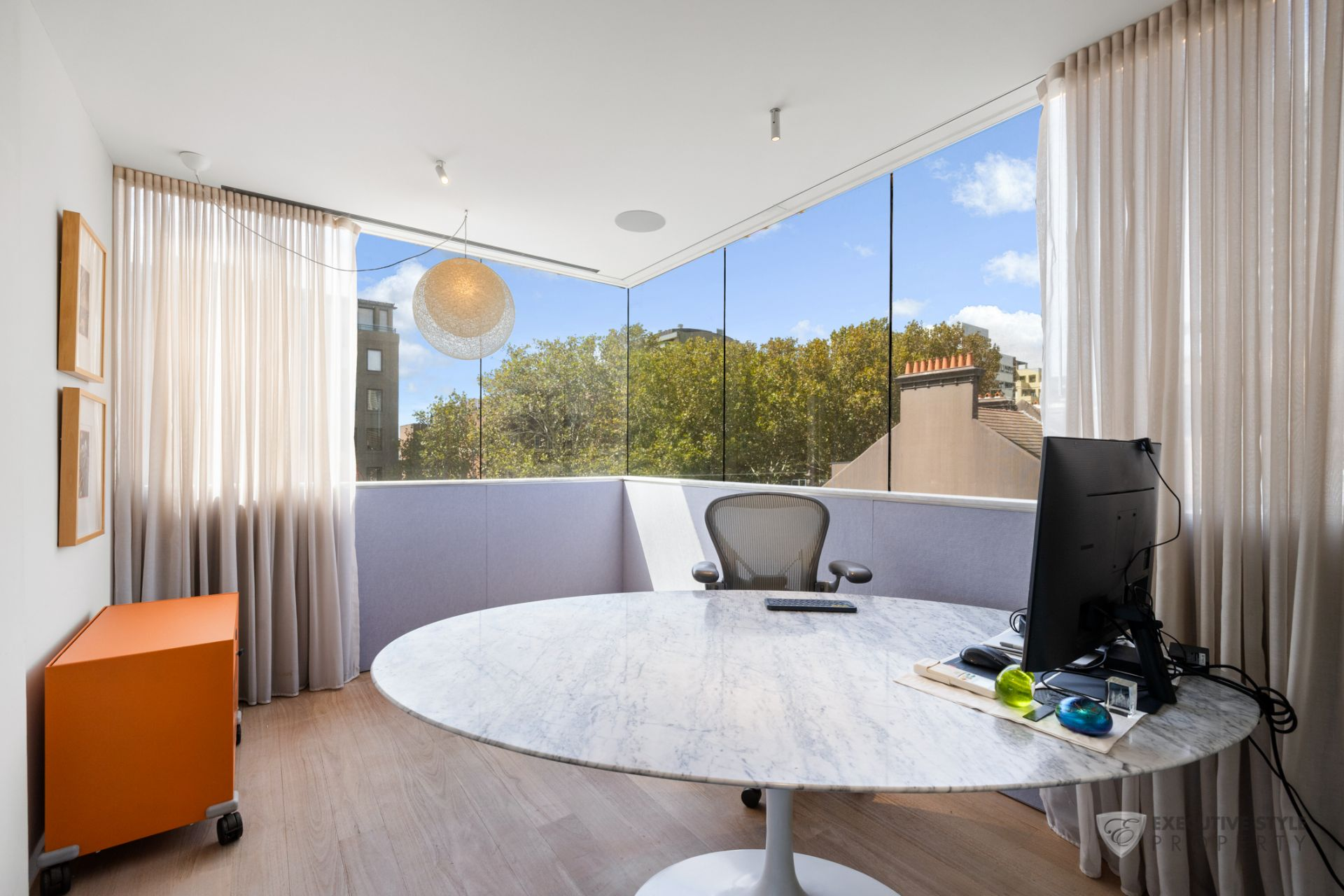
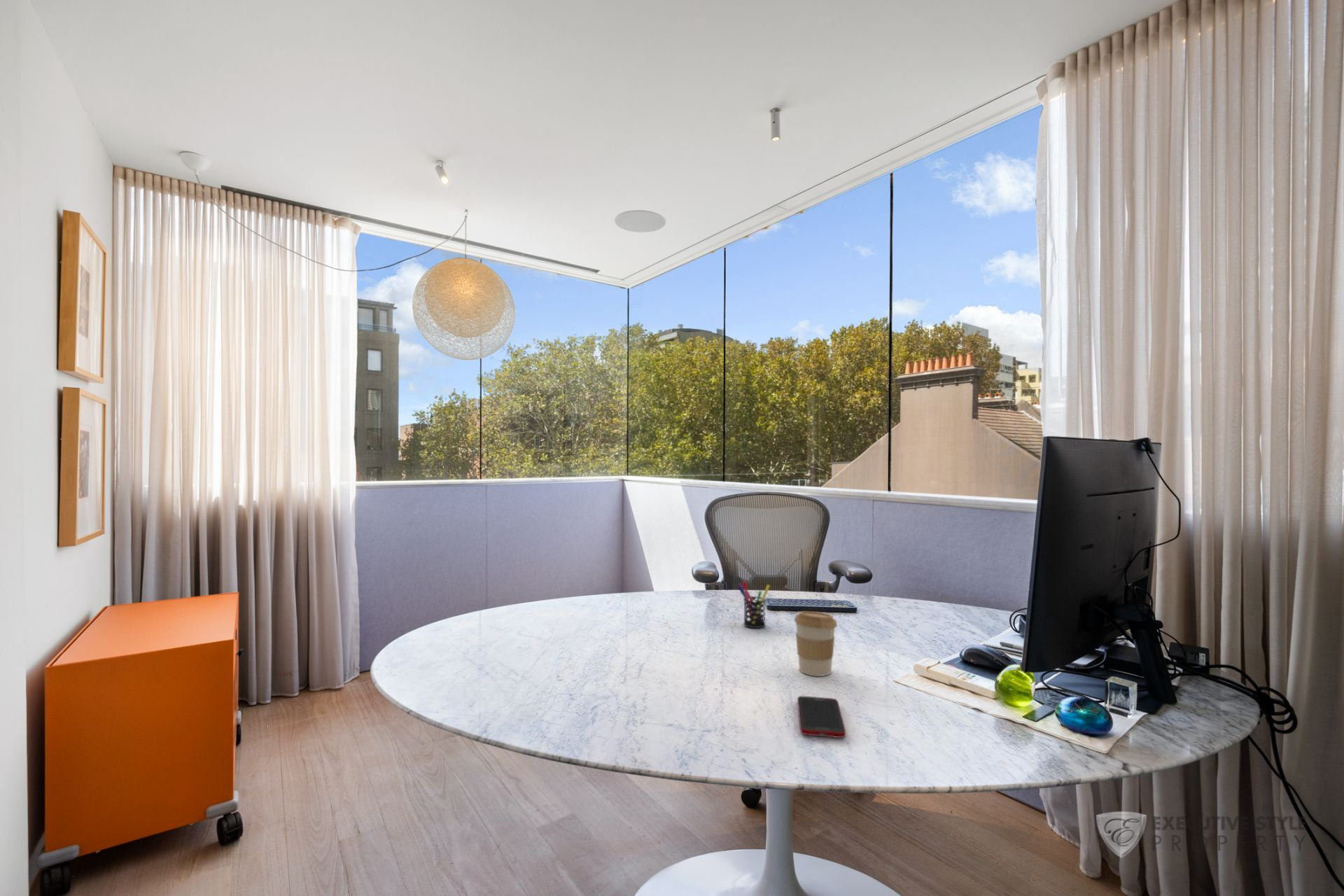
+ cell phone [797,695,846,738]
+ coffee cup [794,610,838,677]
+ pen holder [737,580,771,629]
